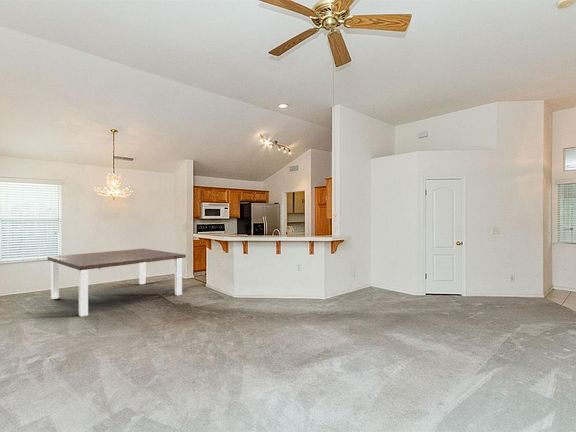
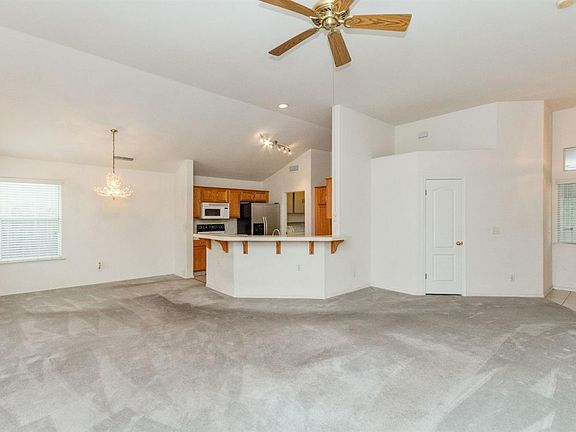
- dining table [47,248,187,317]
